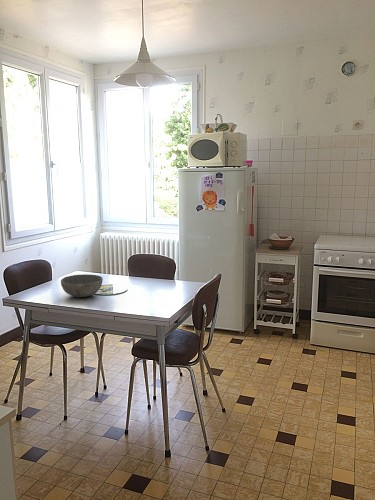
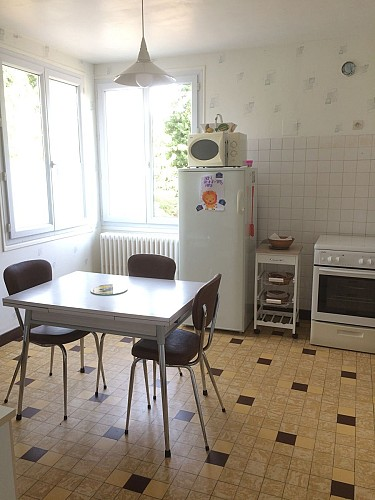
- bowl [60,273,104,298]
